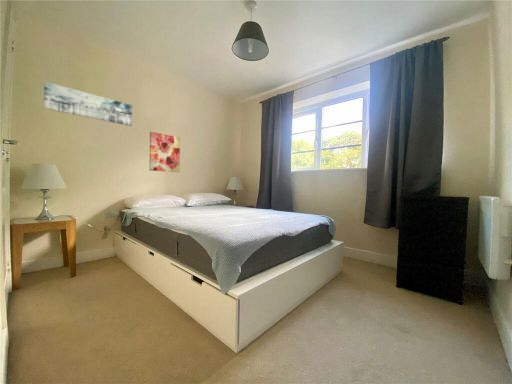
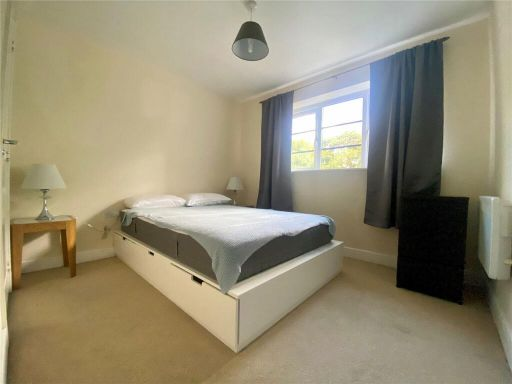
- wall art [43,81,133,127]
- wall art [149,131,181,173]
